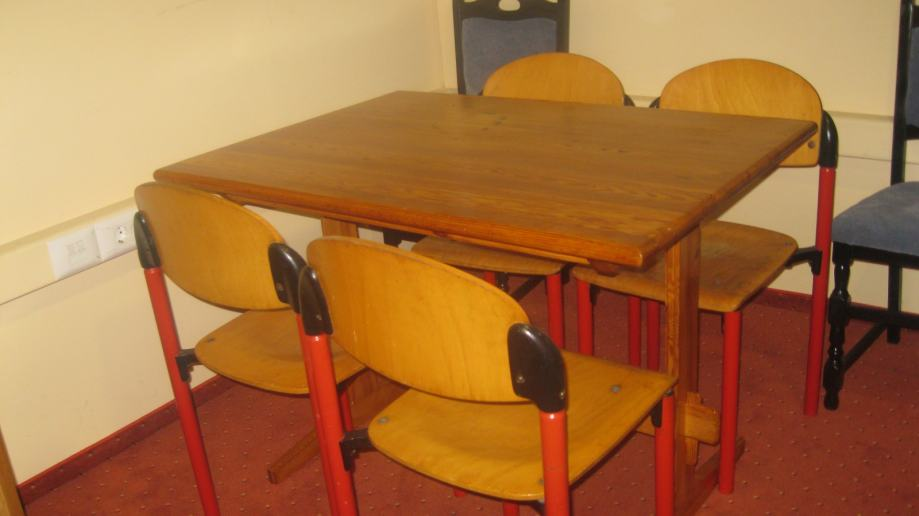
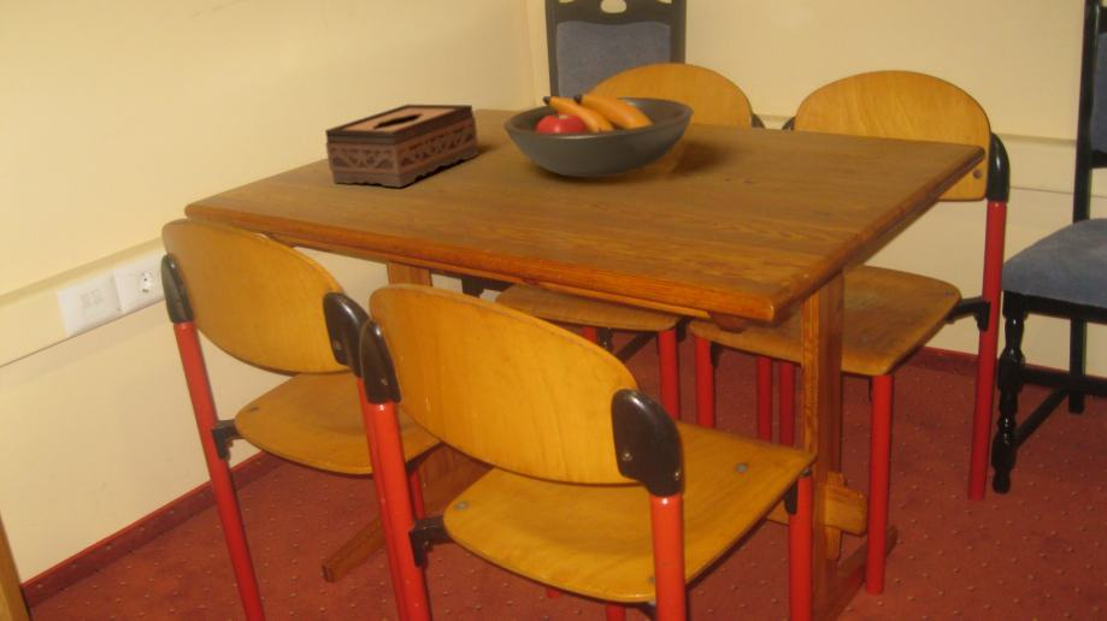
+ tissue box [324,104,479,188]
+ fruit bowl [502,93,695,178]
